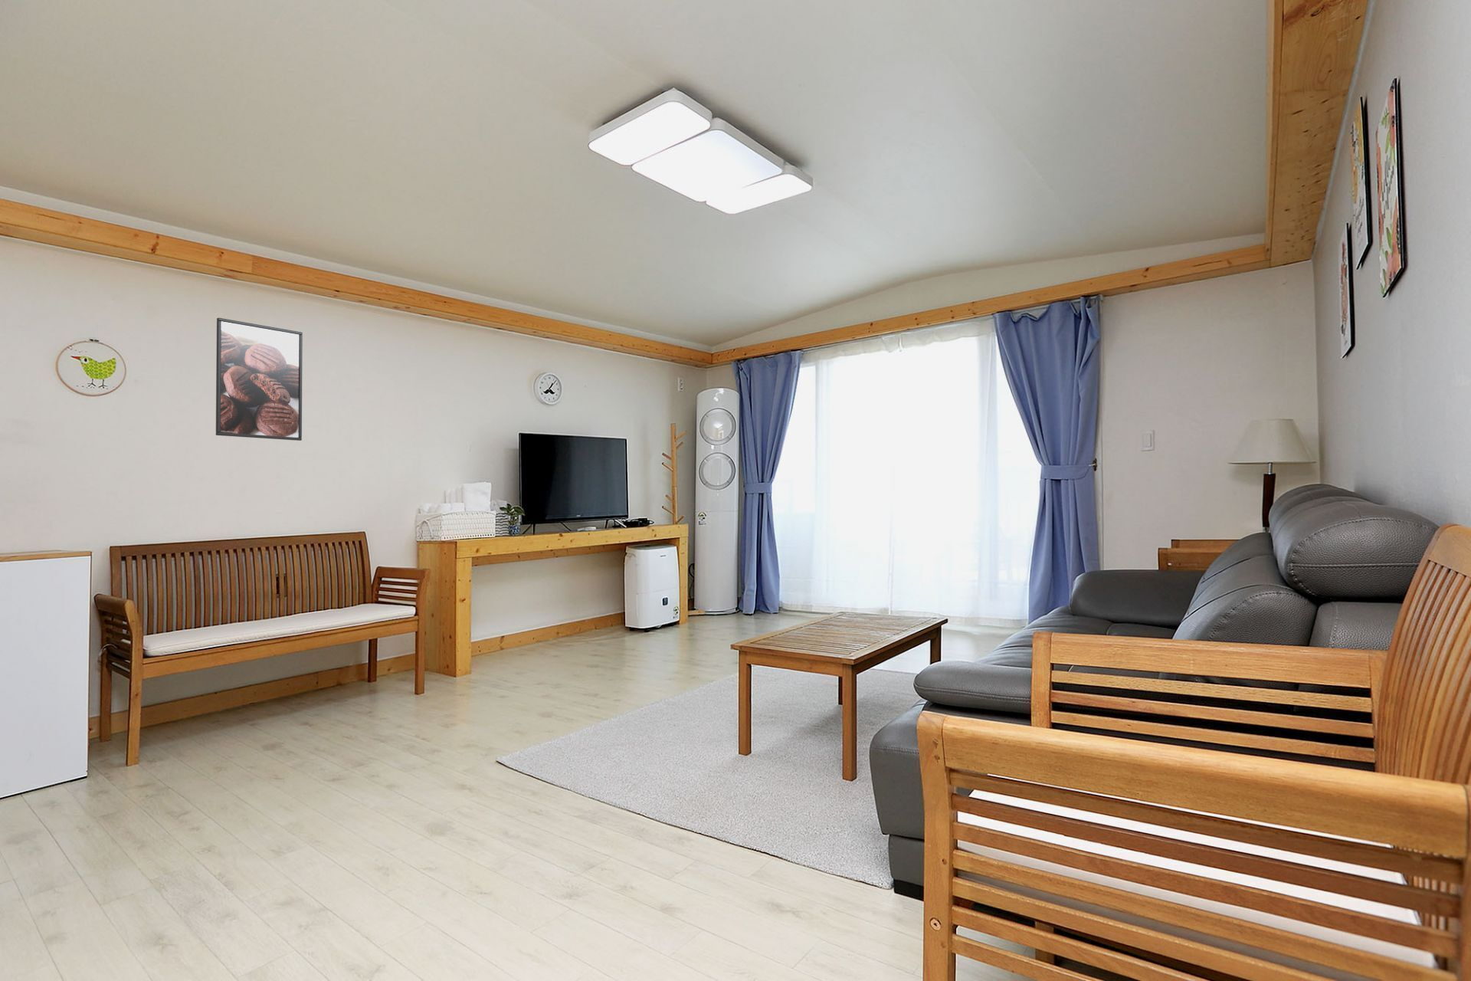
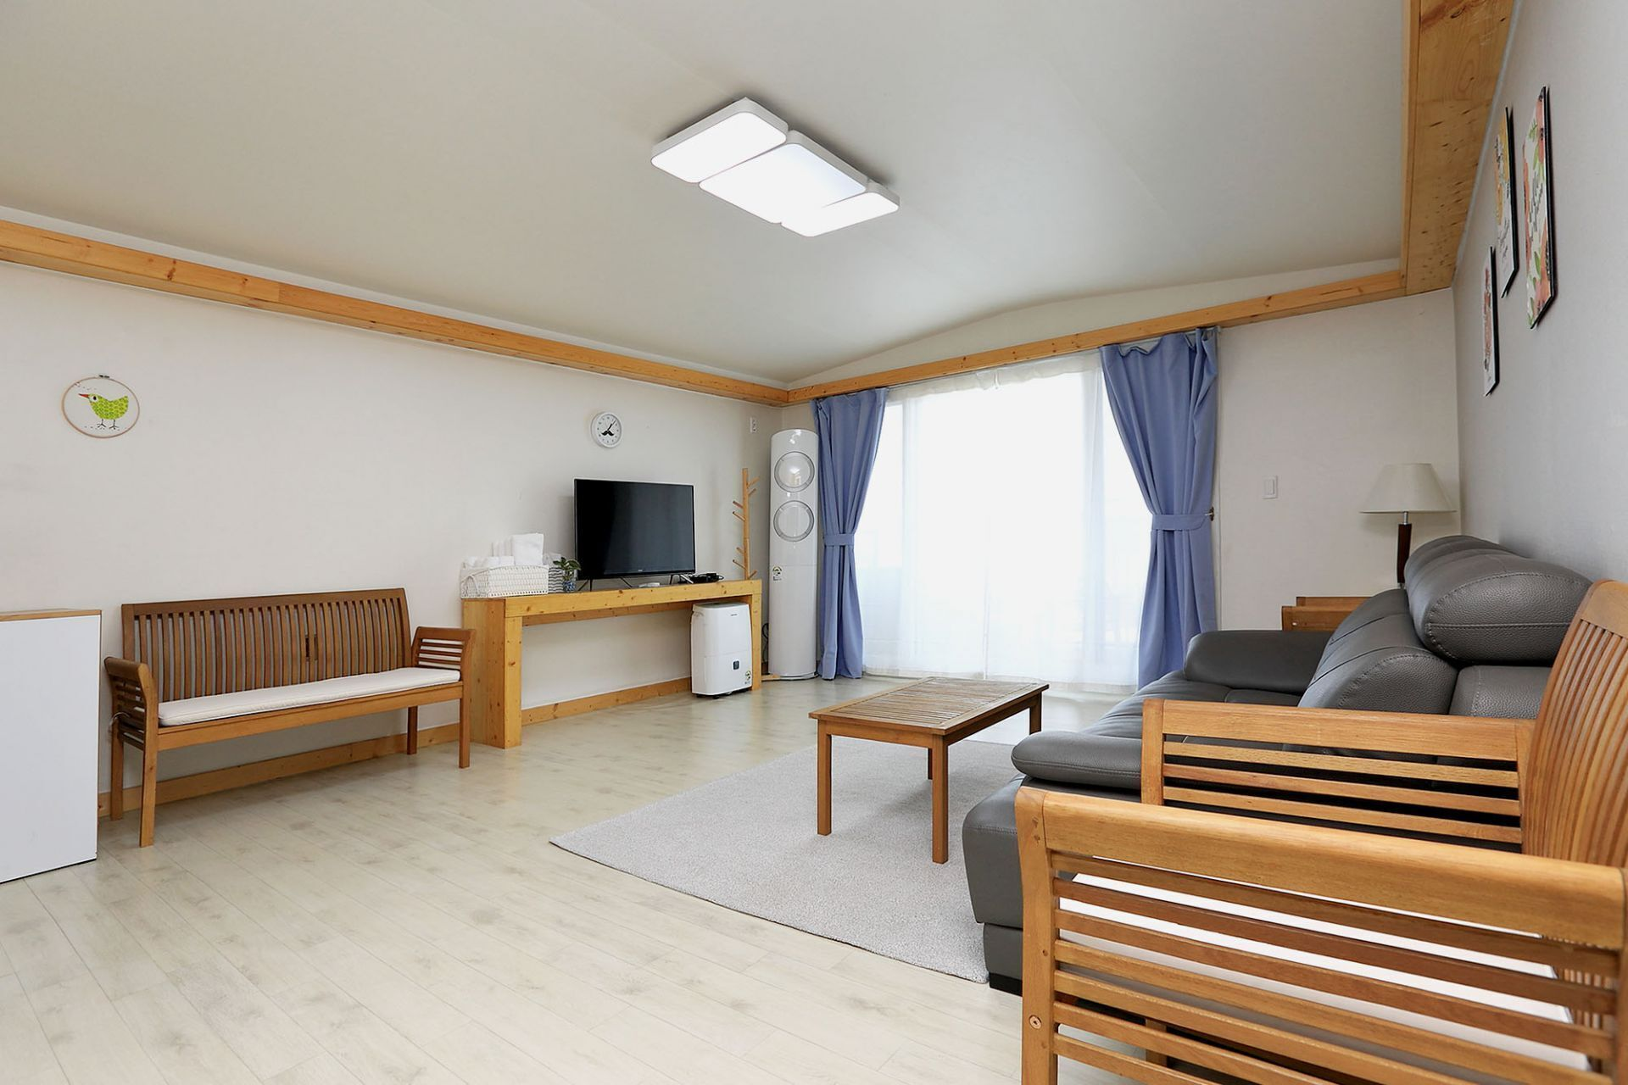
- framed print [216,318,303,441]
